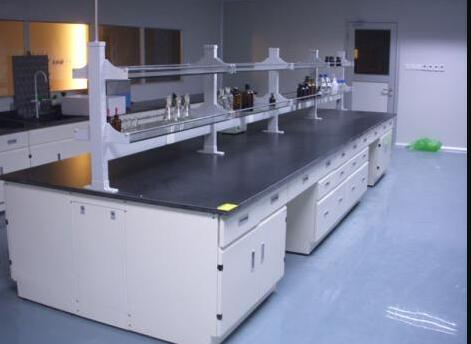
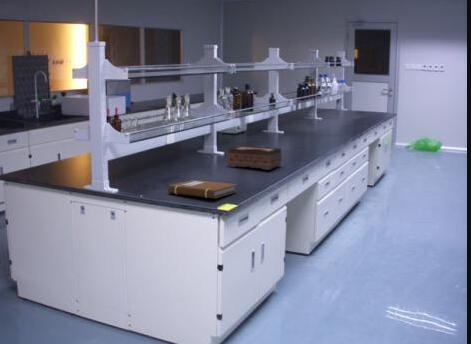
+ notebook [167,179,238,199]
+ tissue box [226,145,283,171]
